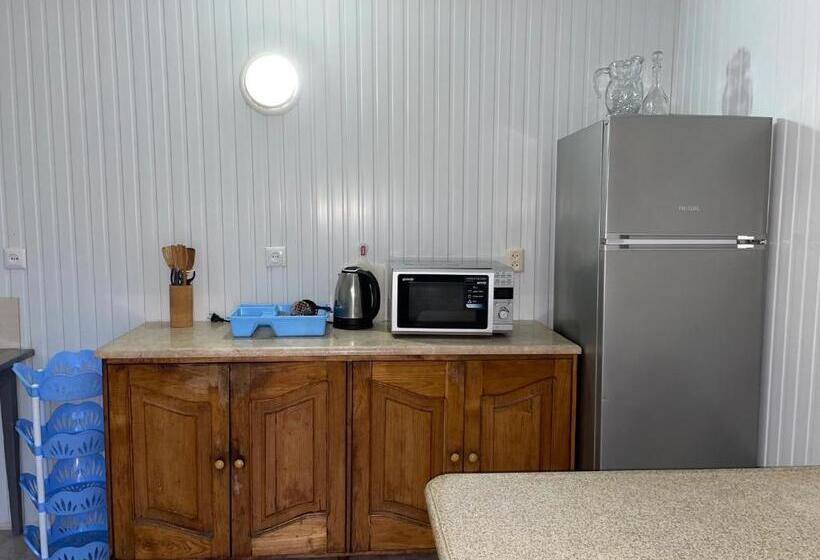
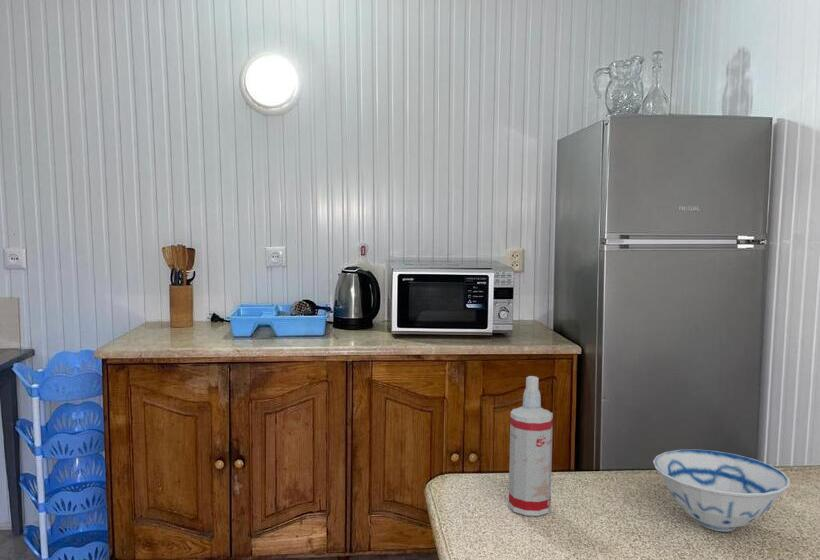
+ ceramic bowl [652,449,791,532]
+ spray bottle [508,375,554,517]
